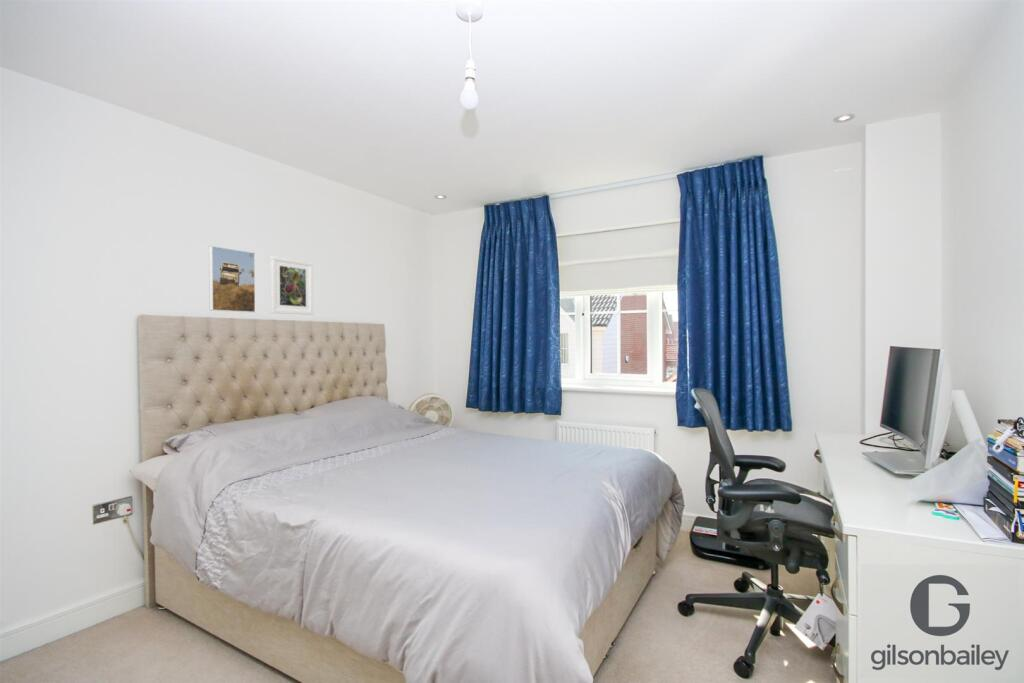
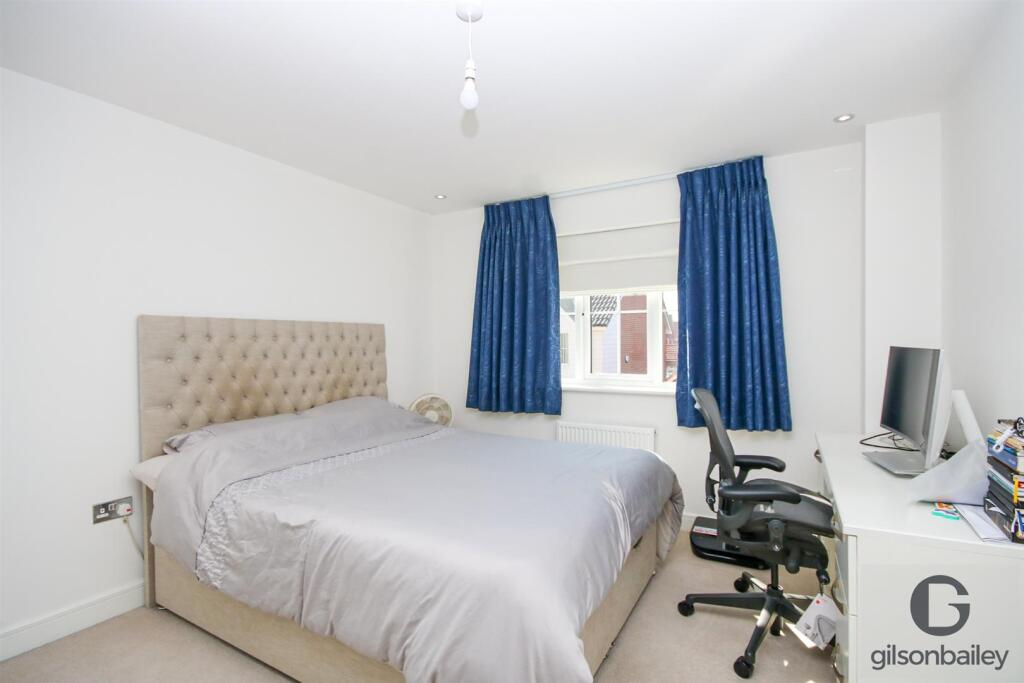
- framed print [208,245,256,314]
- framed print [269,255,314,316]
